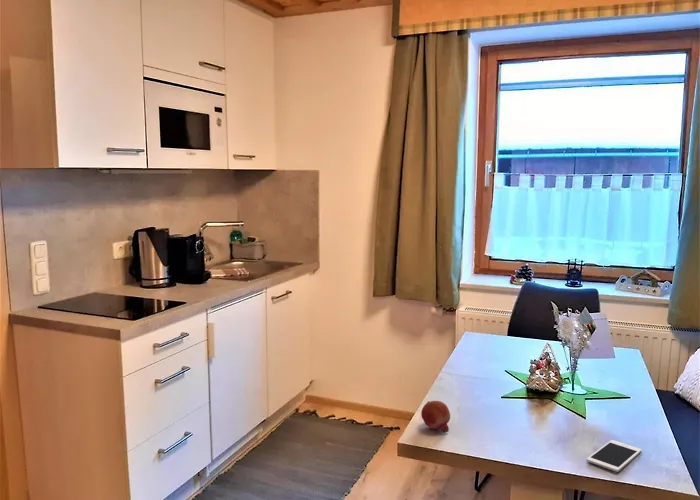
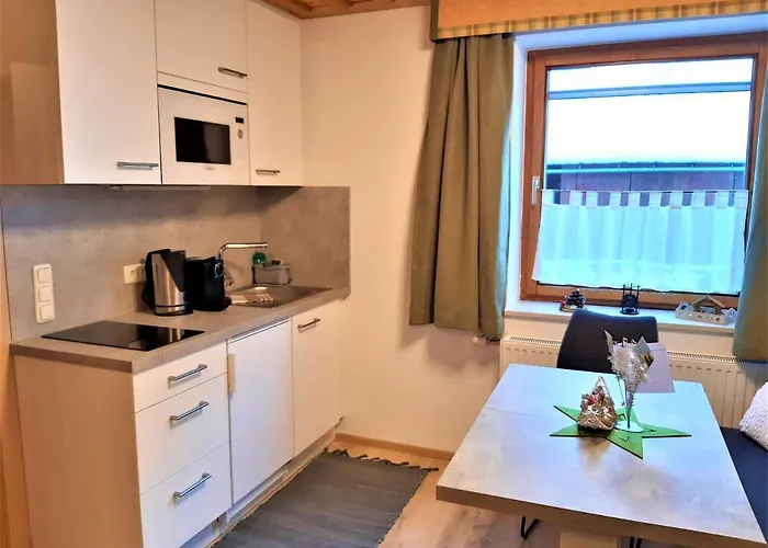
- fruit [420,400,451,434]
- cell phone [586,439,643,473]
